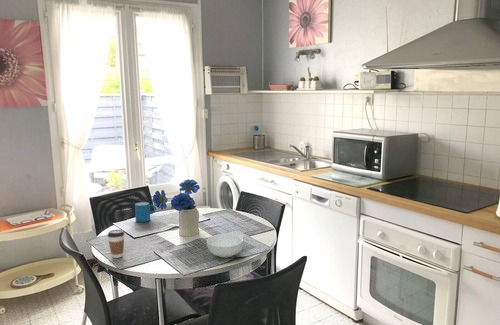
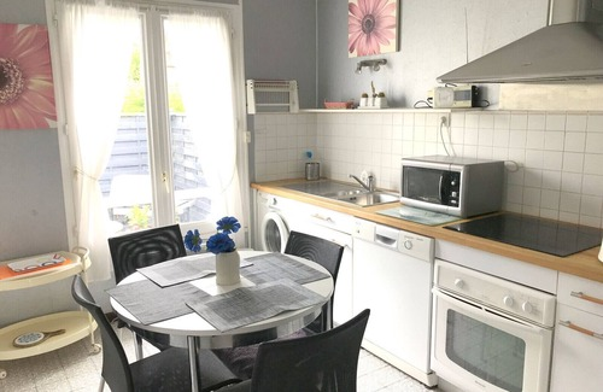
- coffee cup [107,229,125,259]
- cereal bowl [206,233,245,259]
- mug [134,201,157,223]
